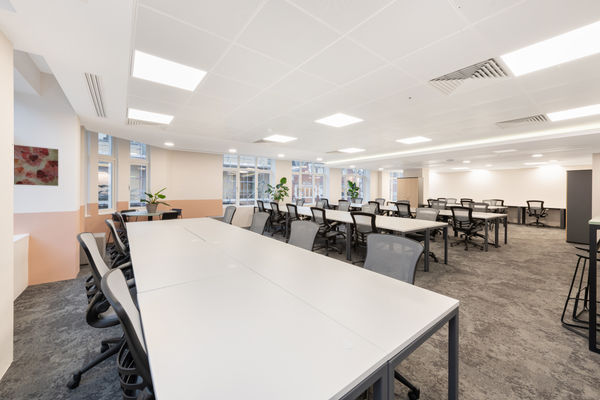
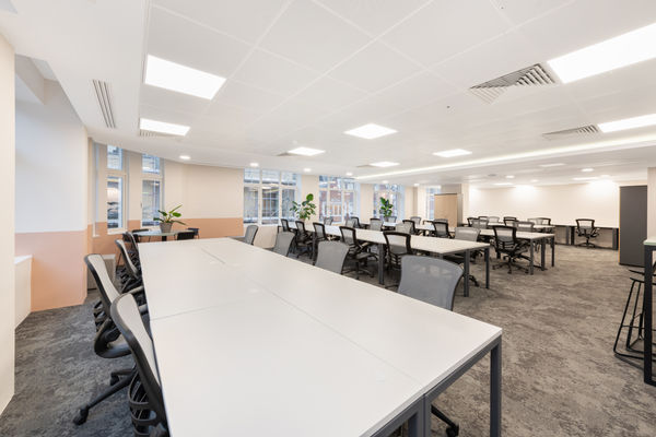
- wall art [13,144,59,187]
